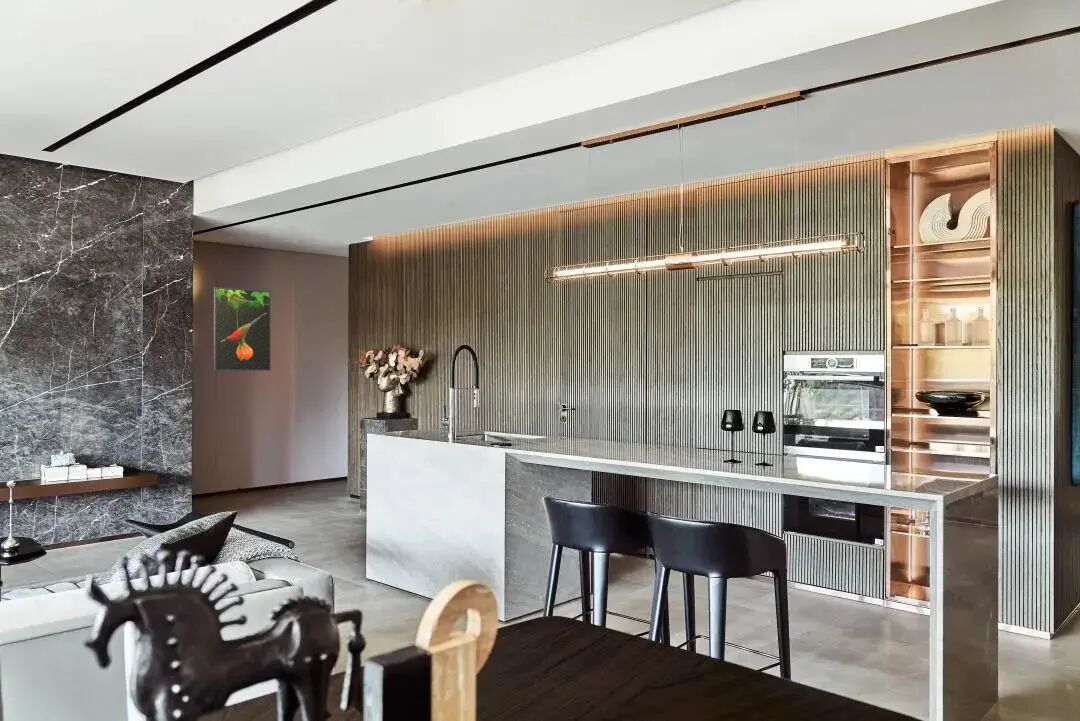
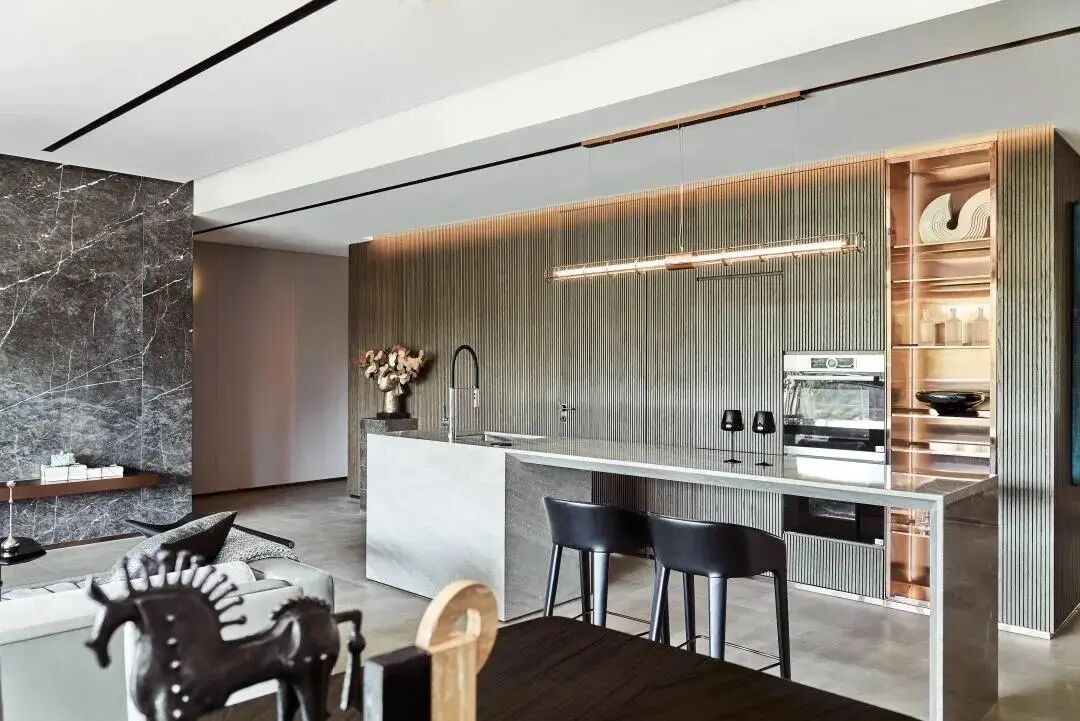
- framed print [213,286,272,372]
